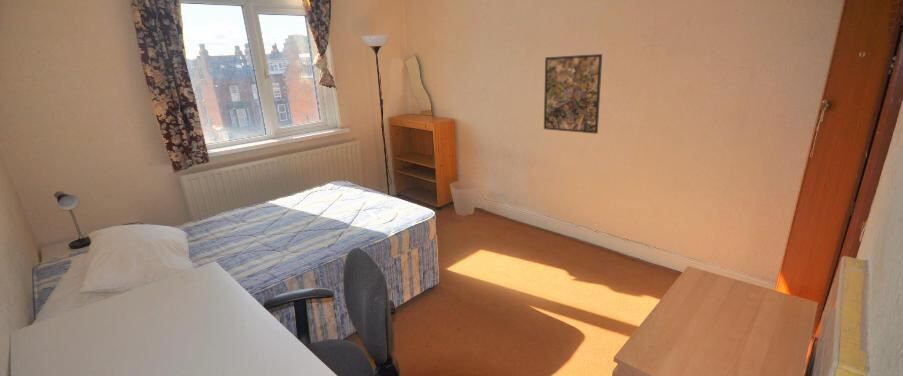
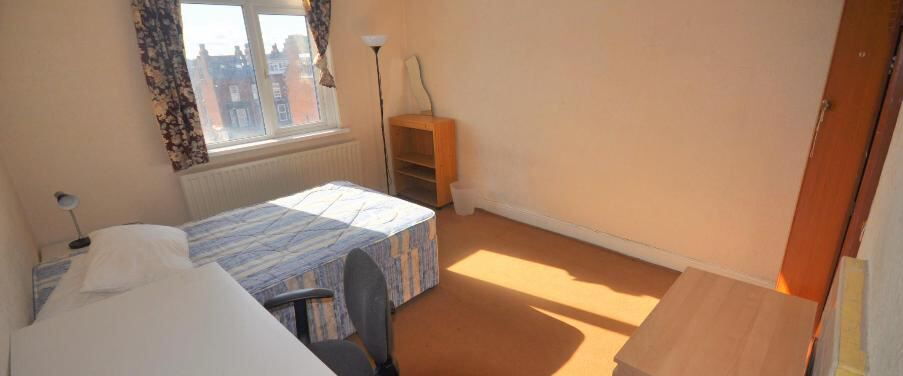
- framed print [543,53,603,135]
